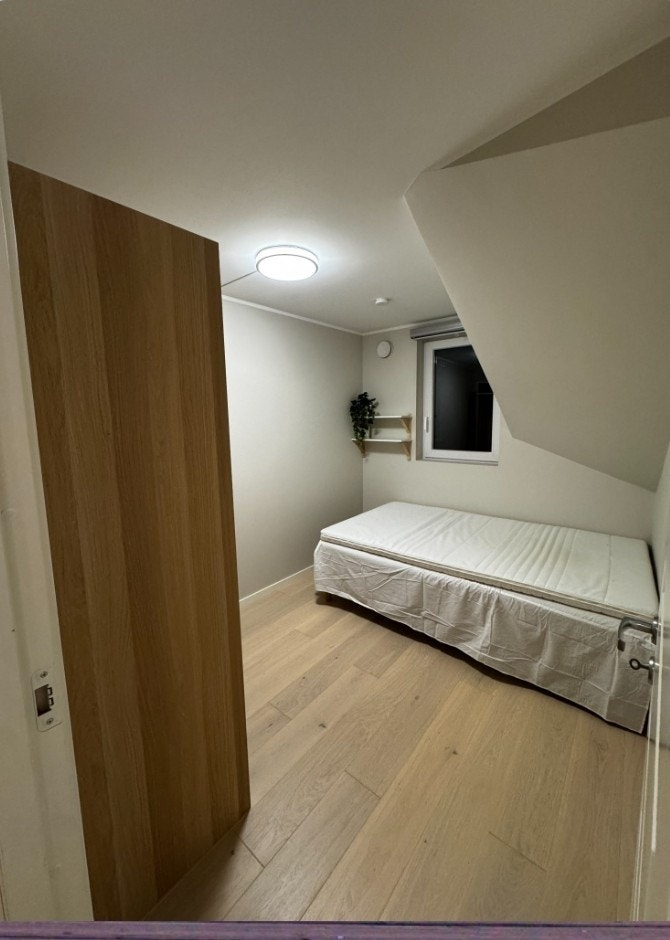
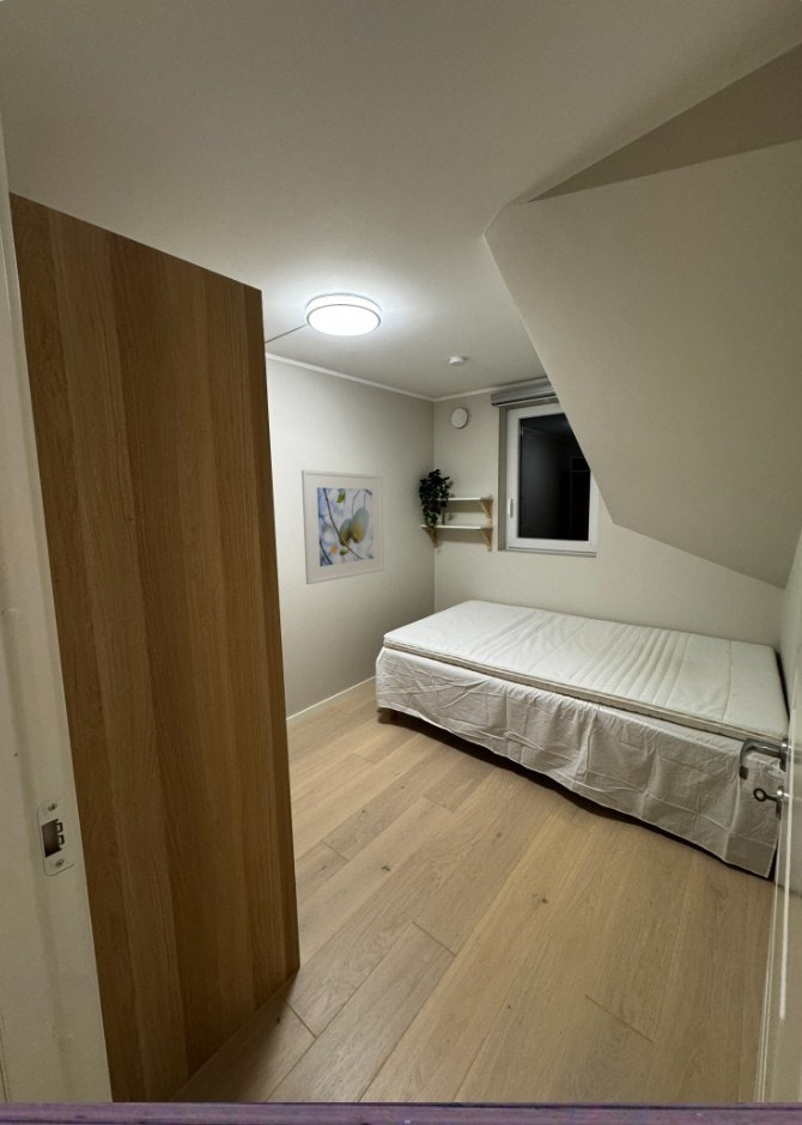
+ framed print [300,469,385,585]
